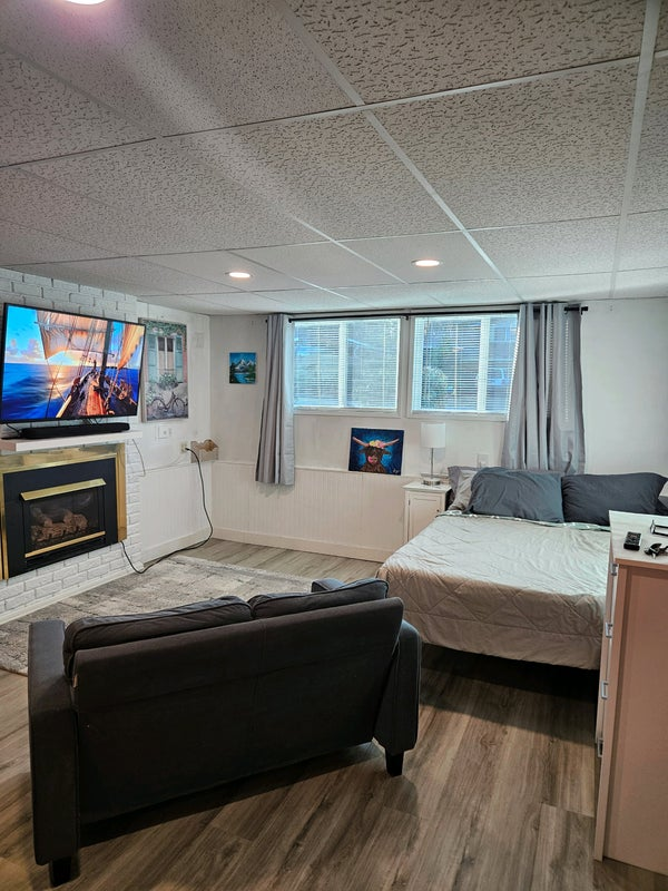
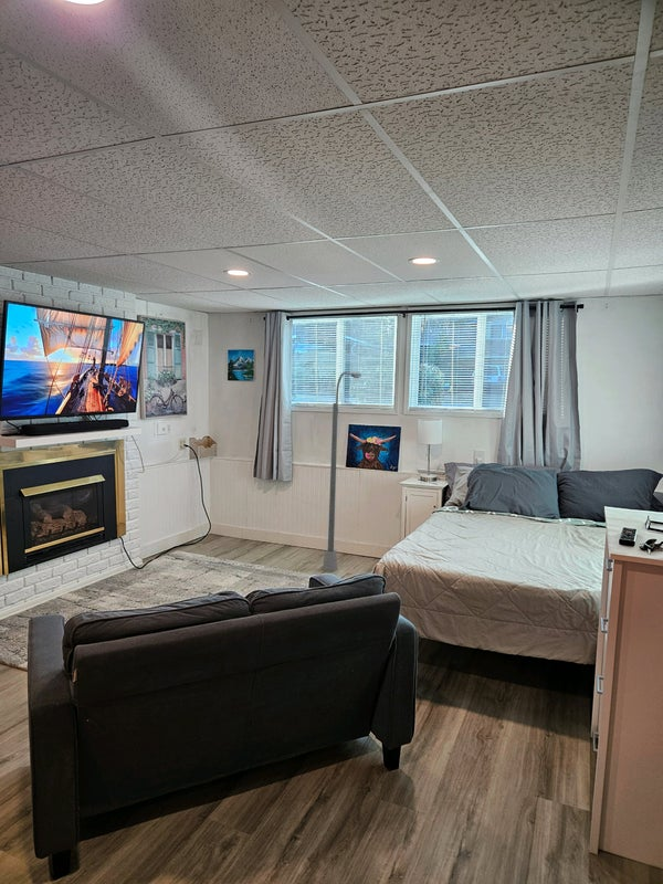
+ floor lamp [322,371,362,573]
